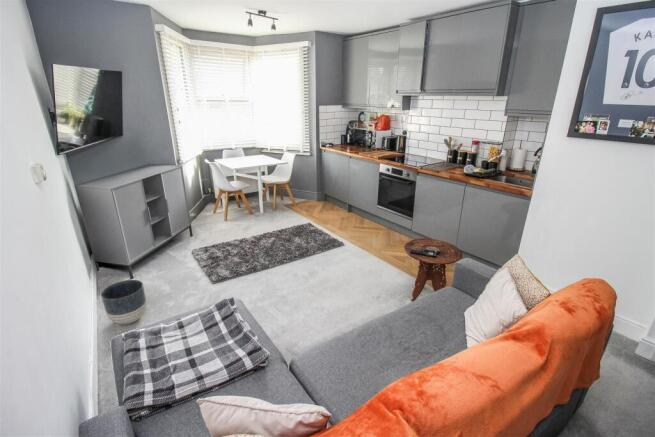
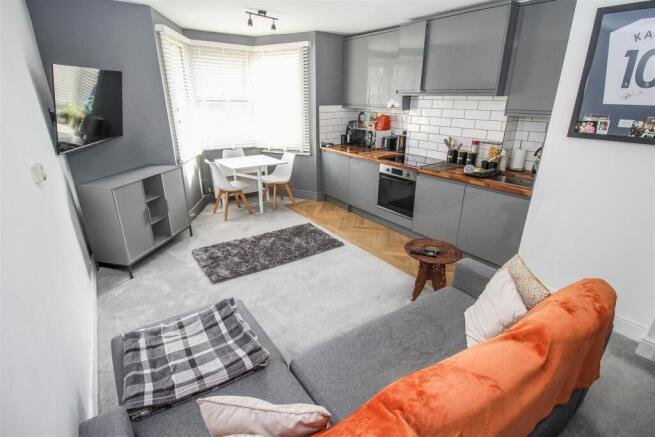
- planter [100,279,148,325]
